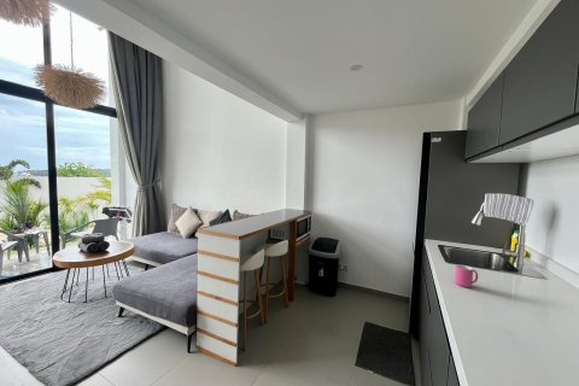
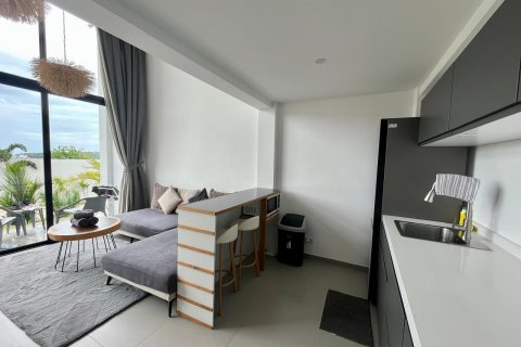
- mug [454,264,479,288]
